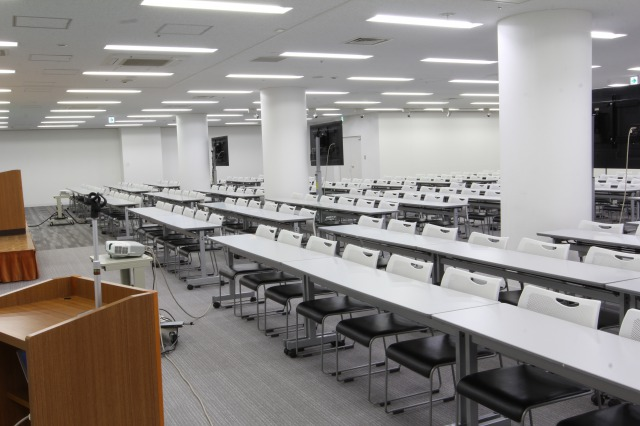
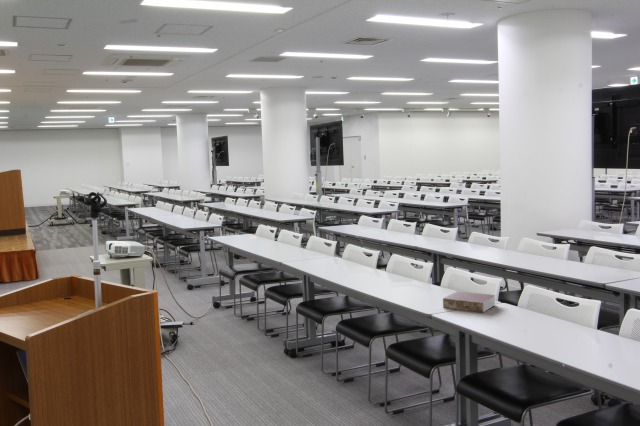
+ book [442,290,497,313]
